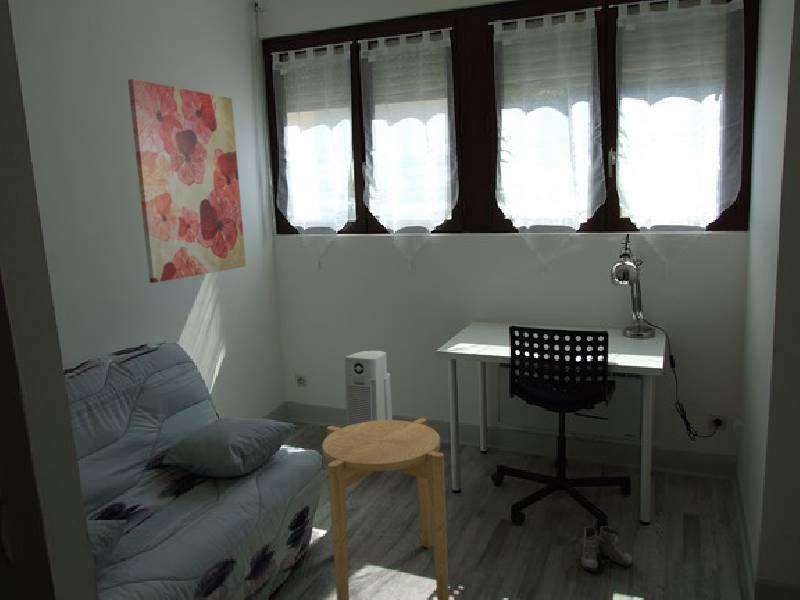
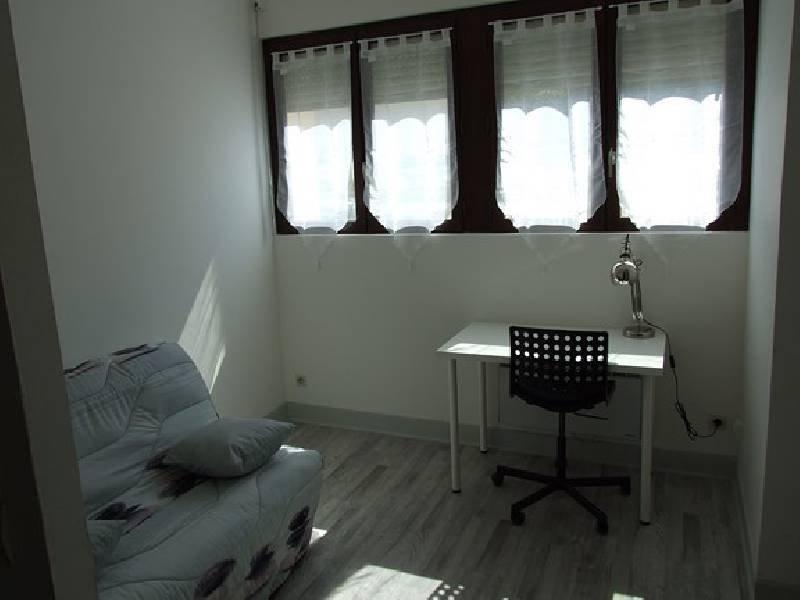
- wall art [127,78,247,284]
- boots [571,525,633,572]
- side table [321,417,450,600]
- air purifier [344,350,393,426]
